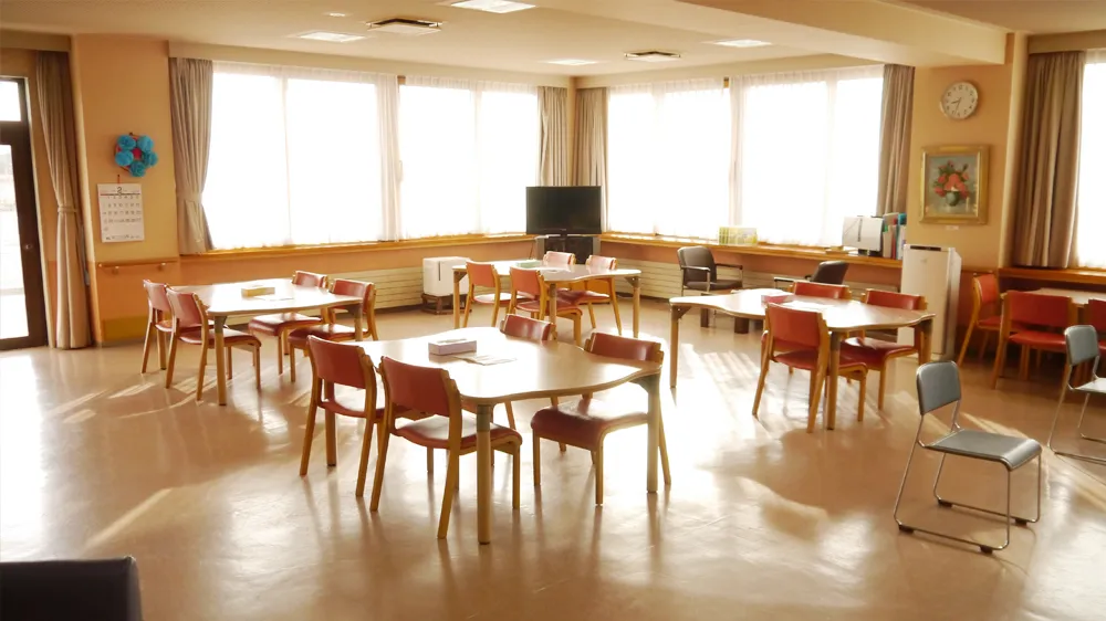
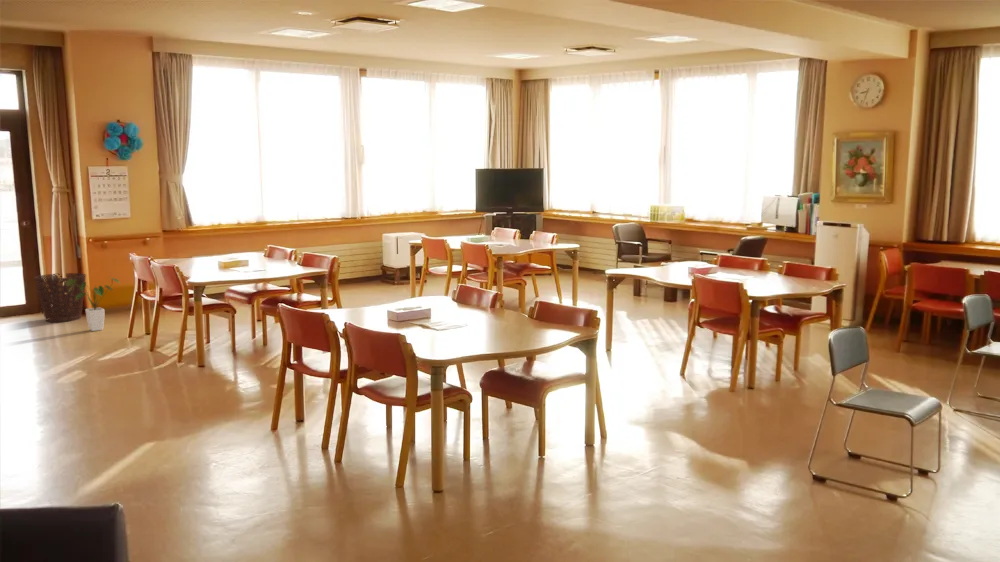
+ basket [33,272,87,323]
+ house plant [66,276,121,332]
